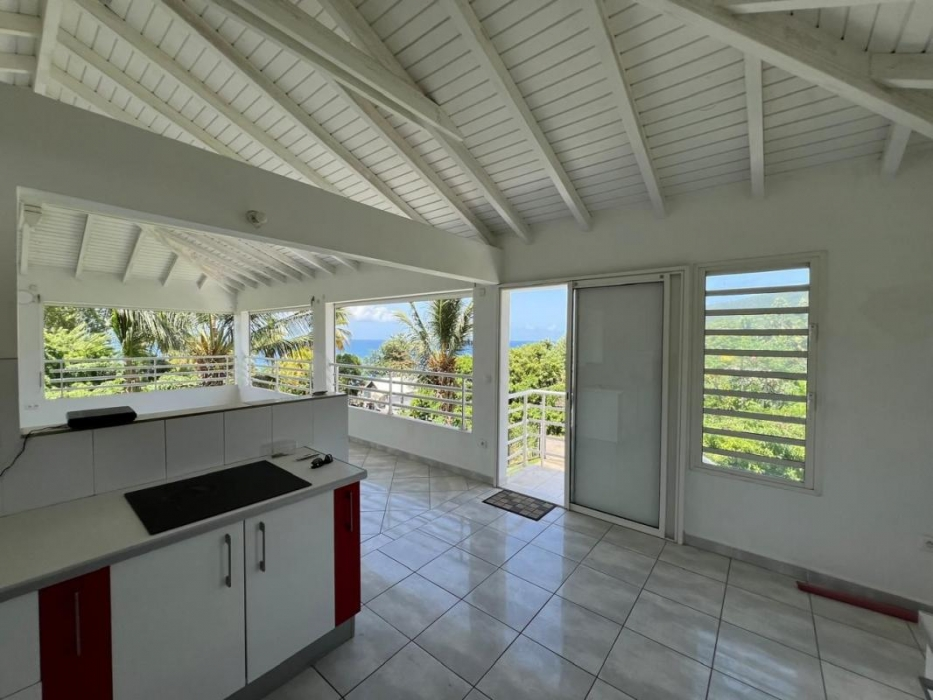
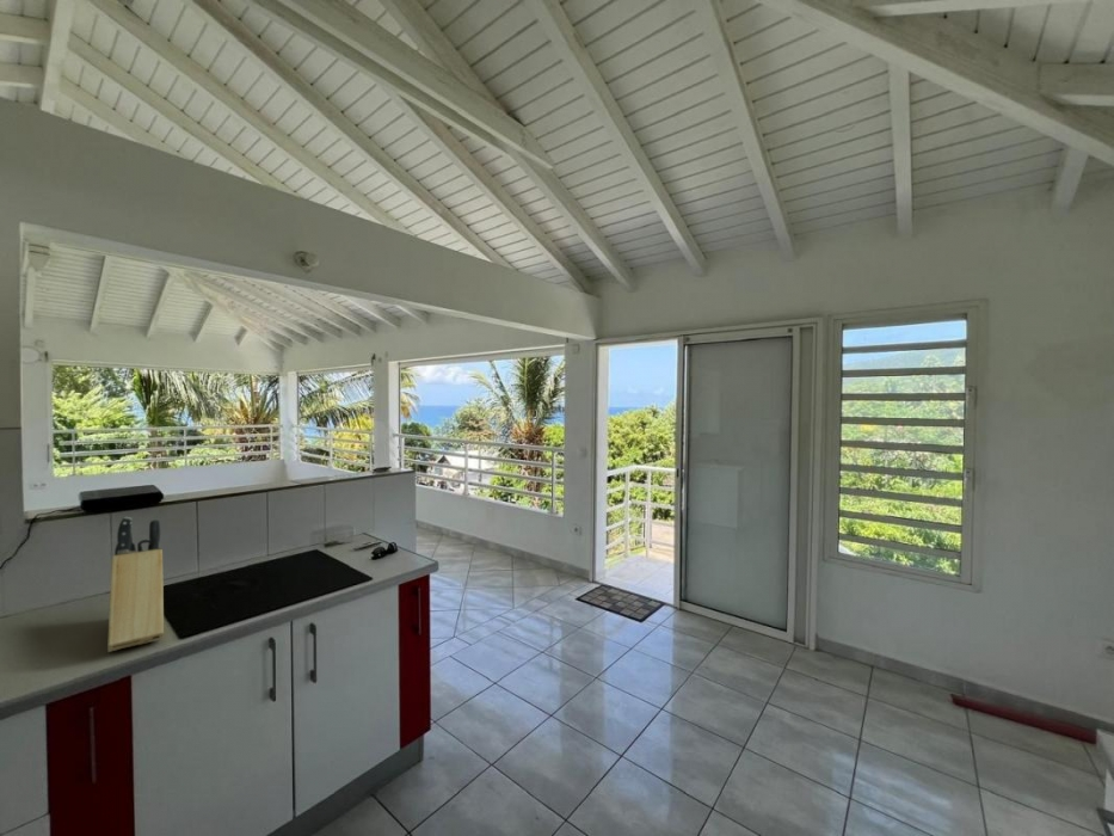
+ knife block [106,516,165,653]
